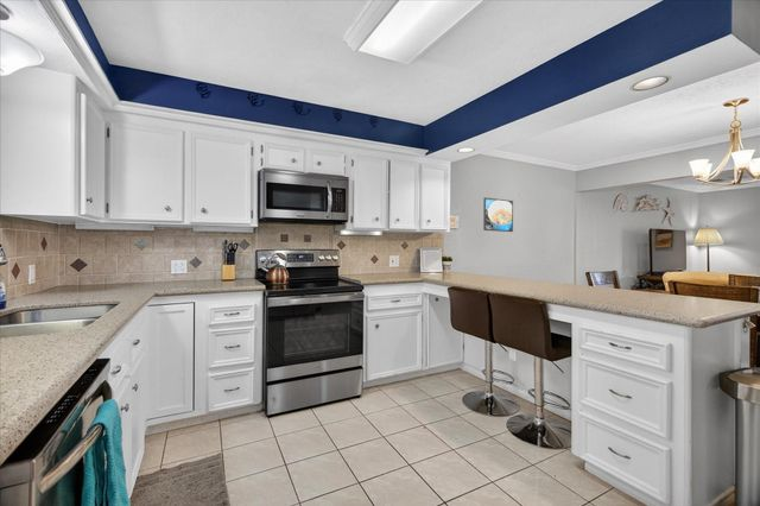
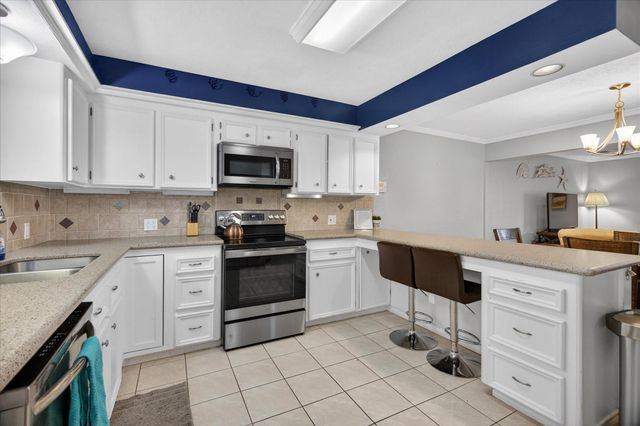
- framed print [482,196,514,233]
